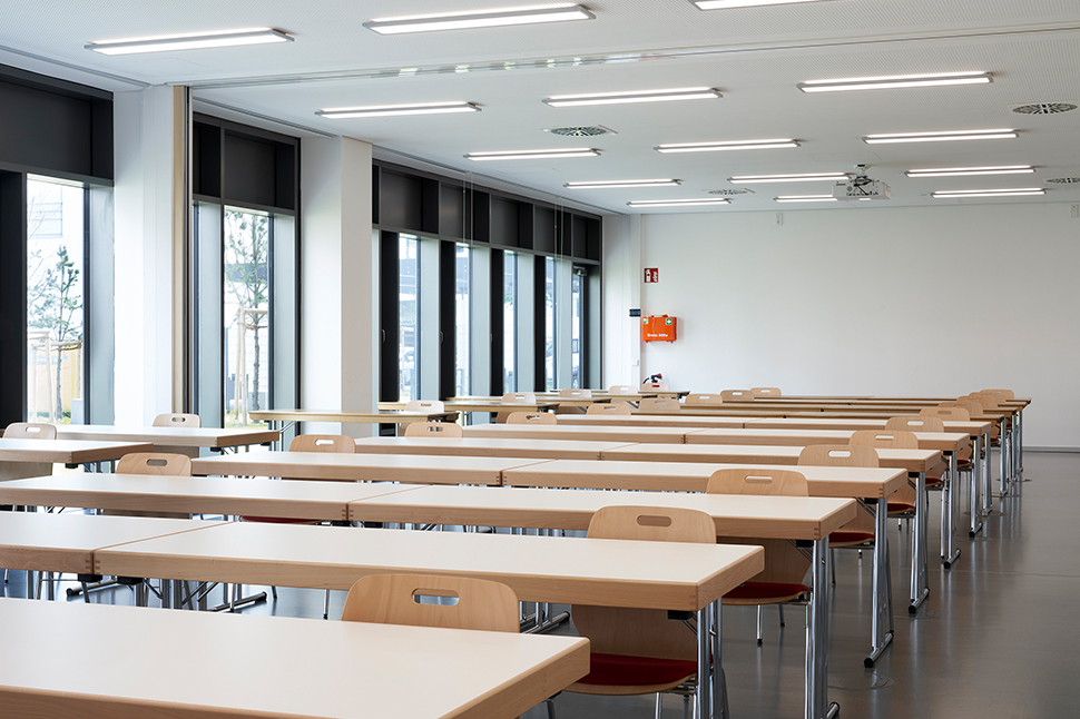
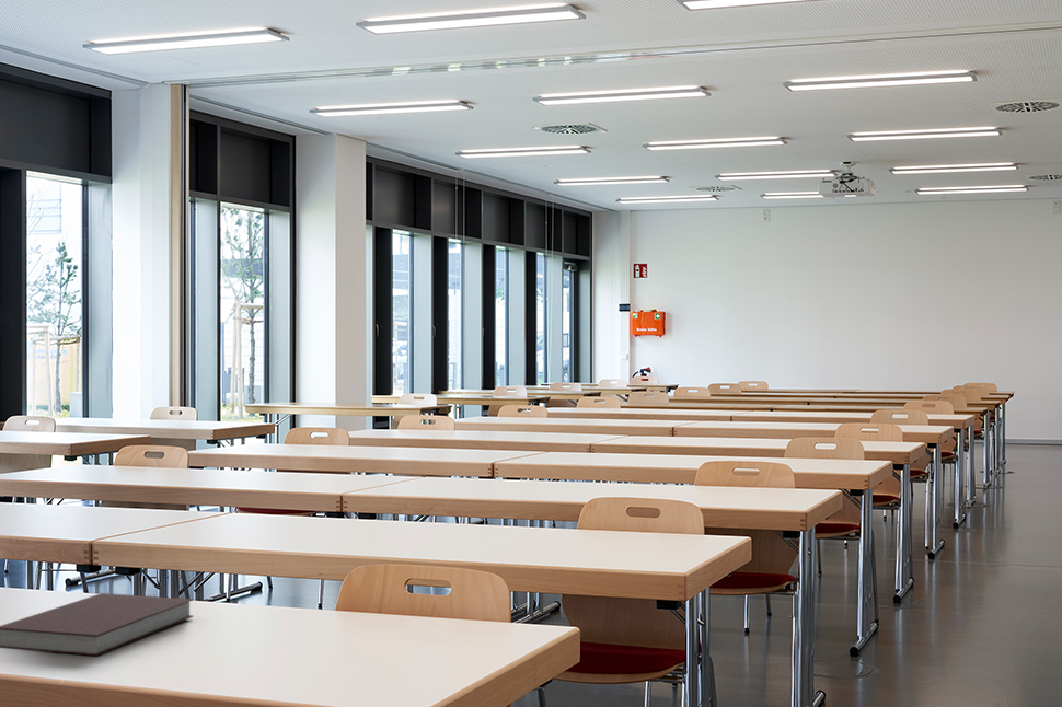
+ notebook [0,592,194,657]
